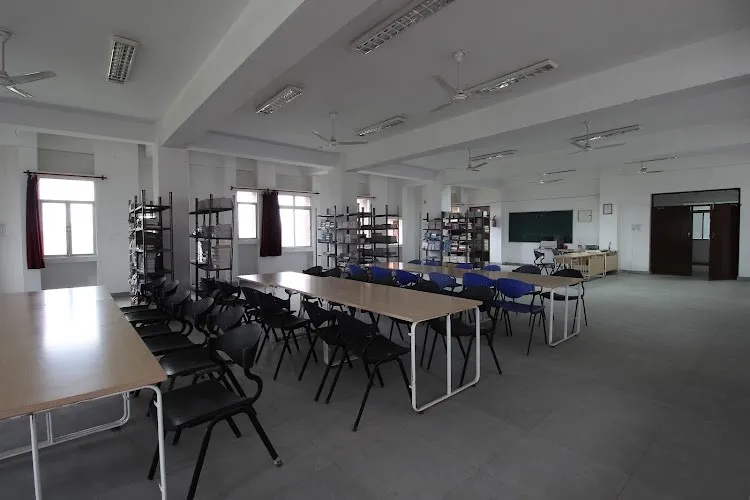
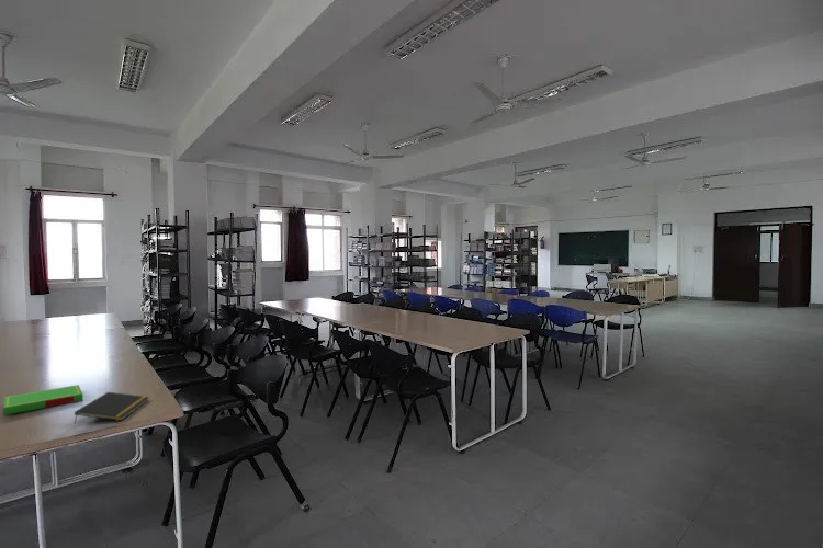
+ notepad [74,391,150,425]
+ book [2,384,84,416]
